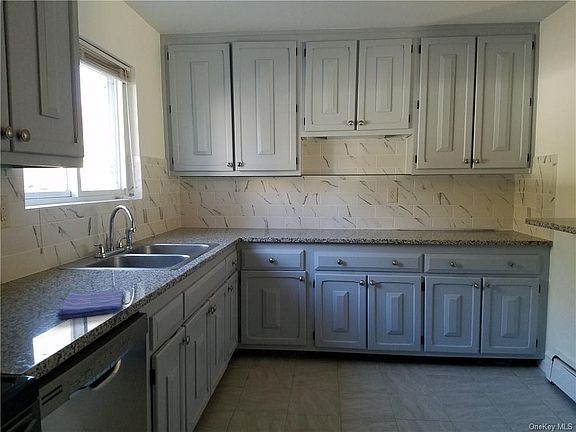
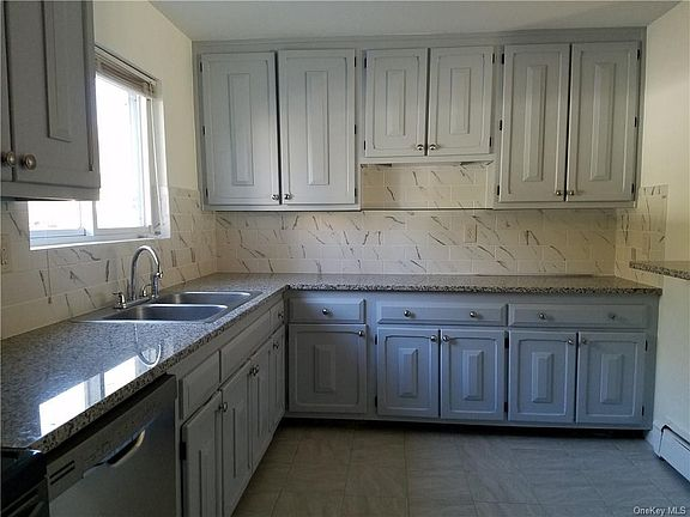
- dish towel [55,288,124,320]
